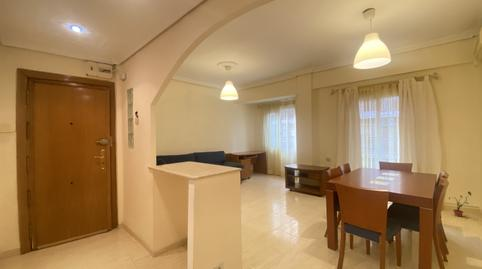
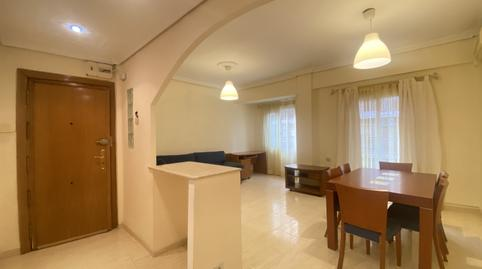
- potted plant [448,191,472,218]
